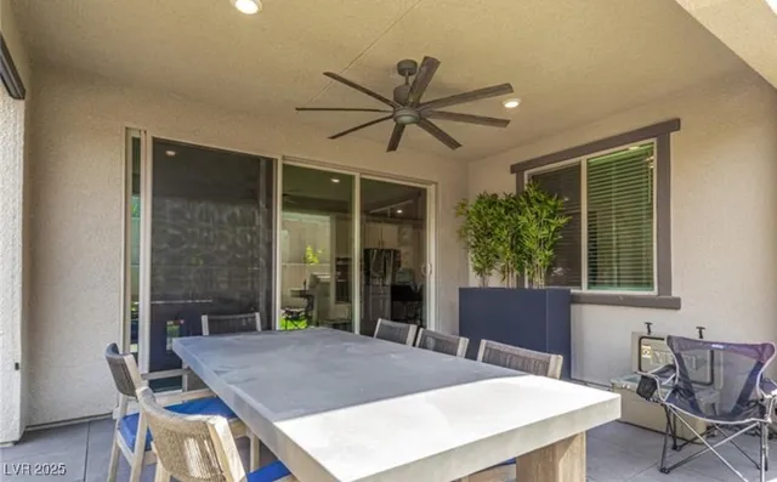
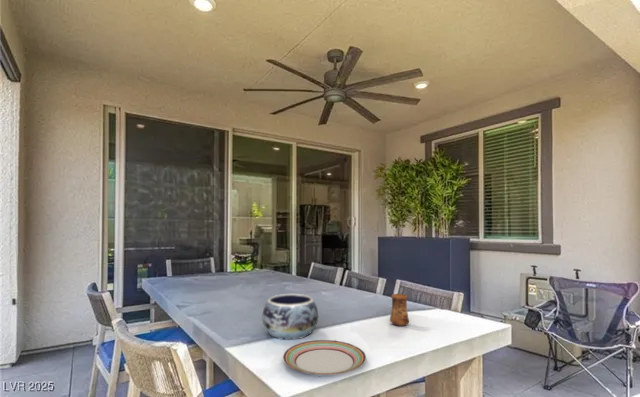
+ decorative bowl [262,293,319,341]
+ cup [389,293,410,327]
+ plate [282,339,367,376]
